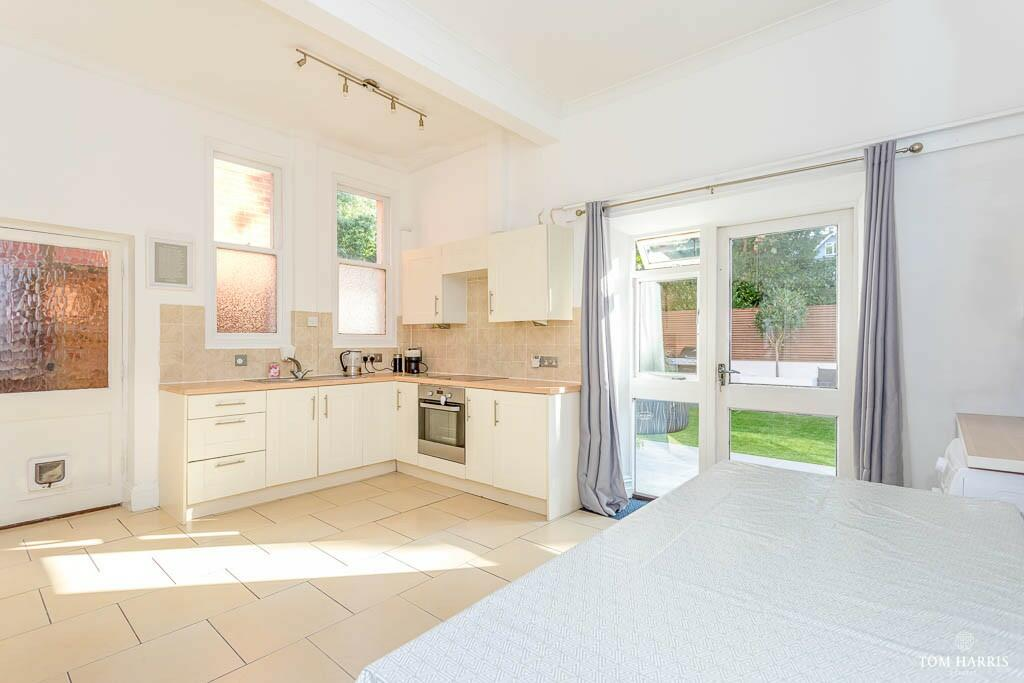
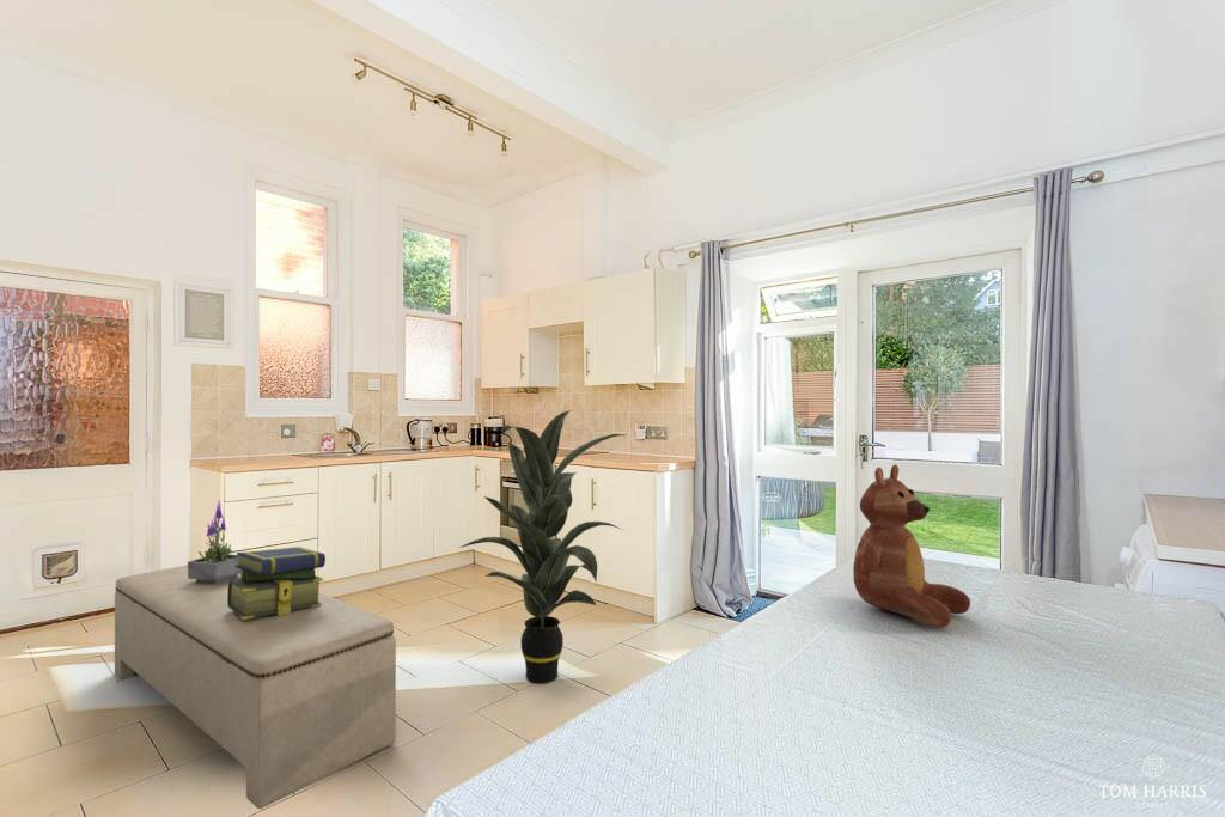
+ potted plant [187,499,242,584]
+ stack of books [227,545,327,620]
+ teddy bear [852,463,971,629]
+ indoor plant [458,409,626,684]
+ bench [114,565,397,810]
